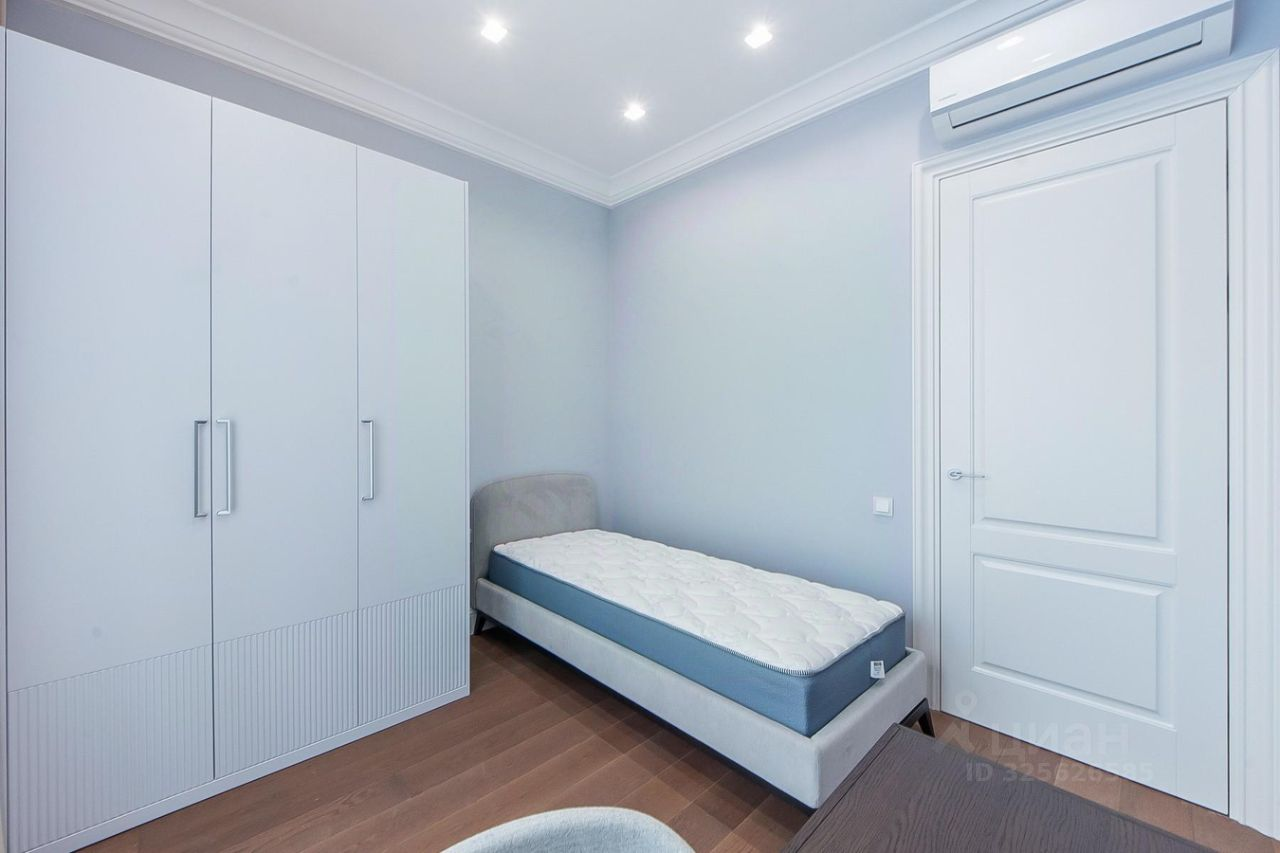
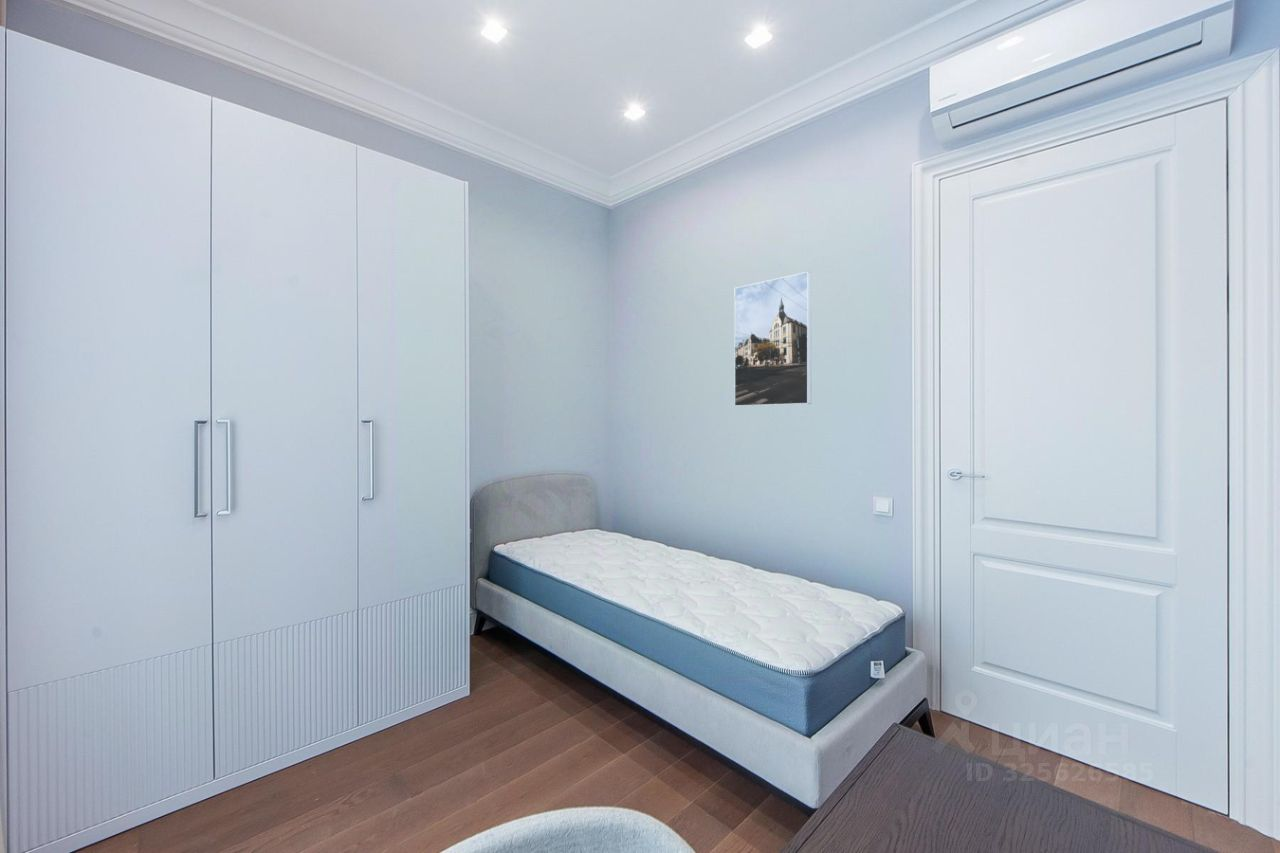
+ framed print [733,271,812,407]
